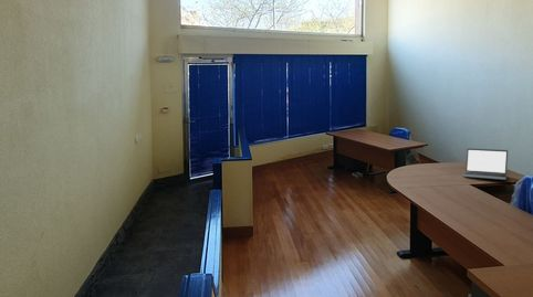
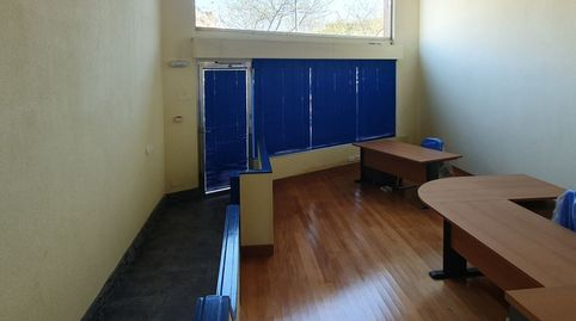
- laptop [462,147,509,181]
